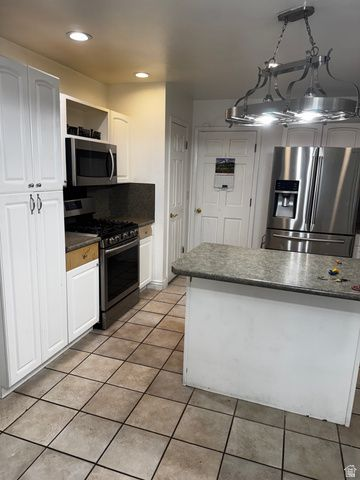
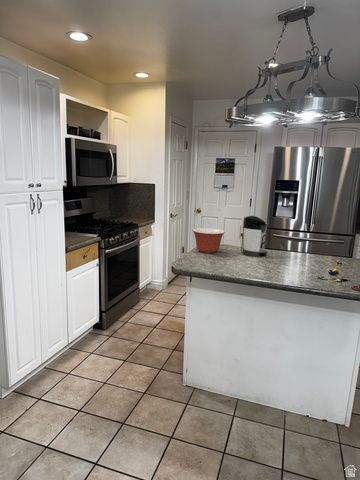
+ coffee maker [238,215,269,258]
+ mixing bowl [191,227,226,254]
